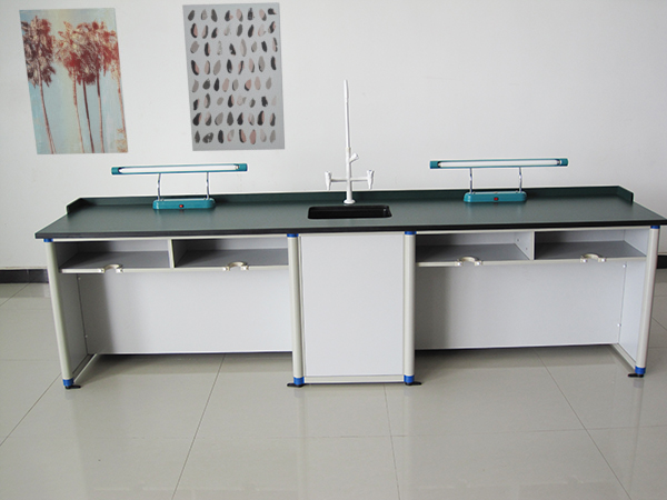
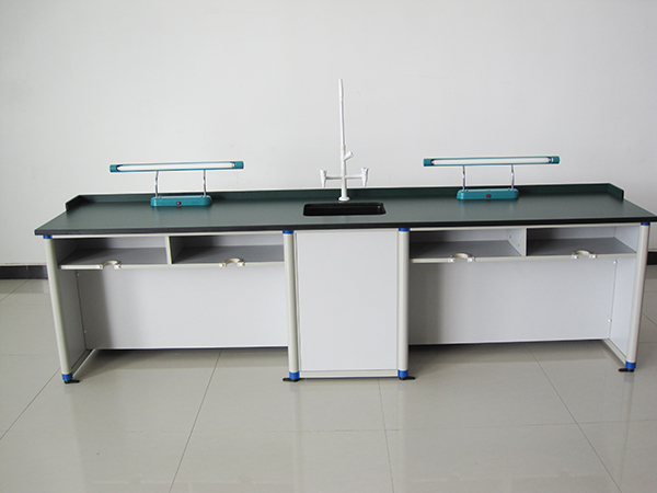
- wall art [181,1,286,152]
- wall art [18,7,129,156]
